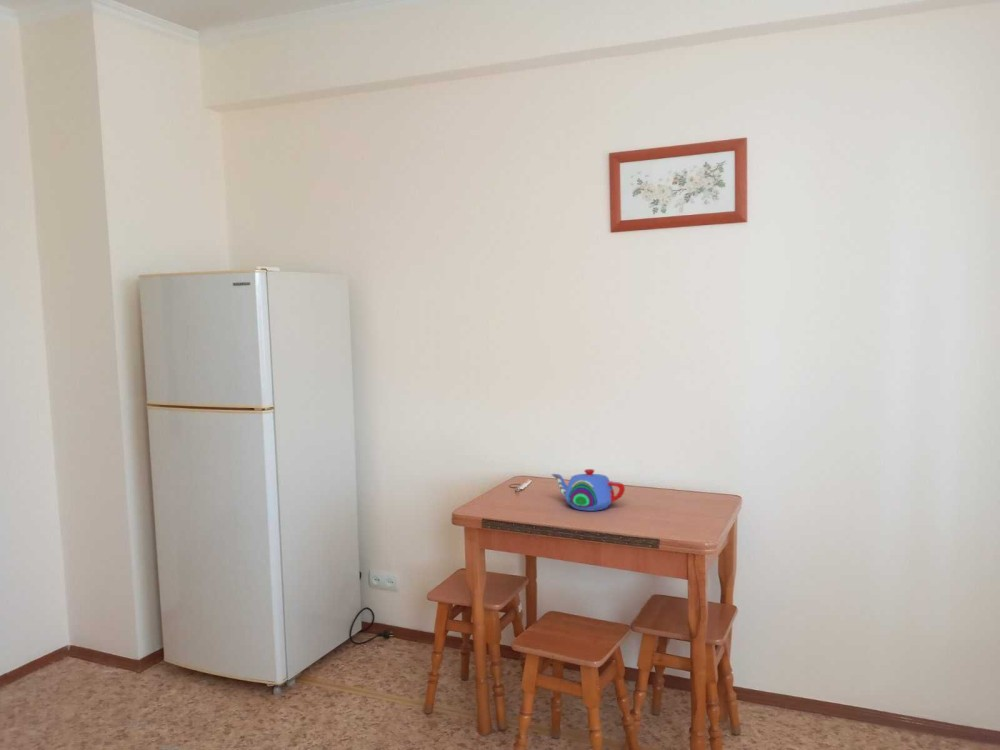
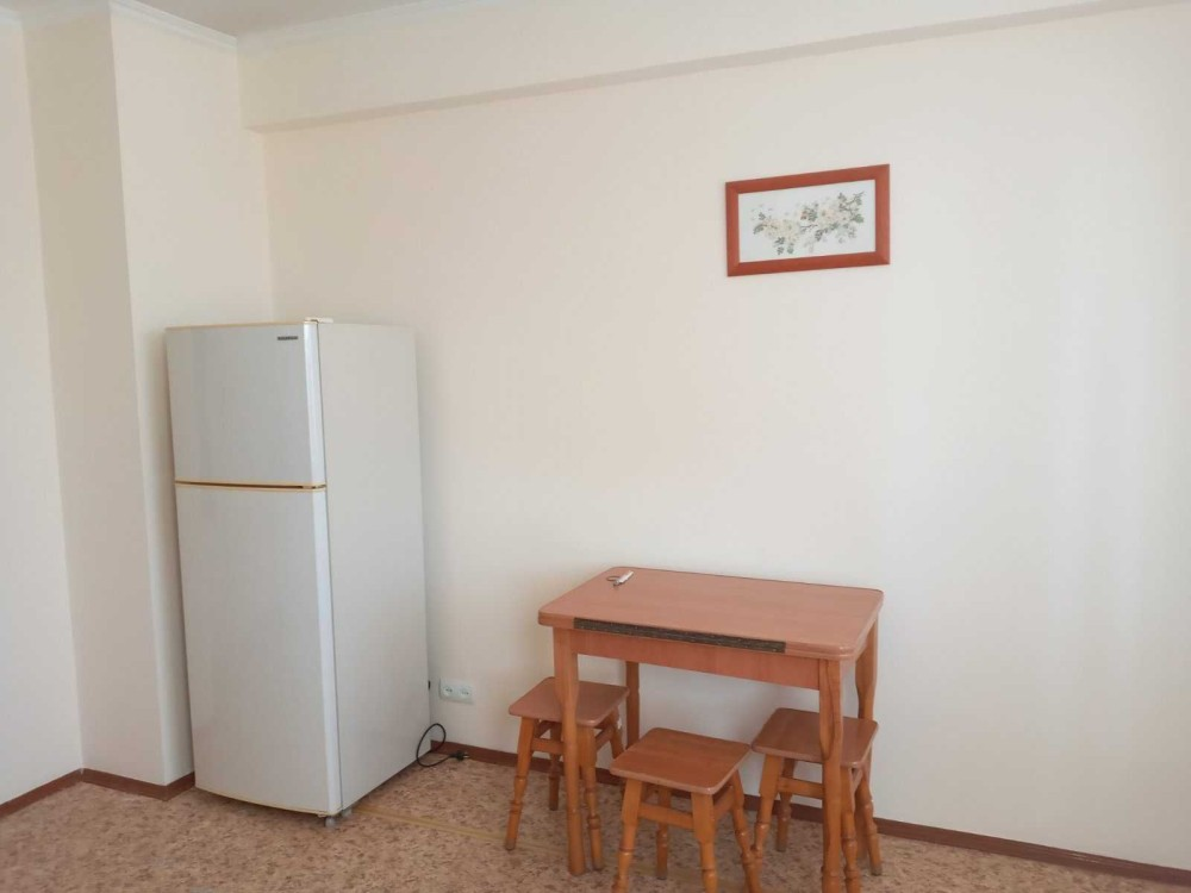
- teapot [551,468,626,512]
